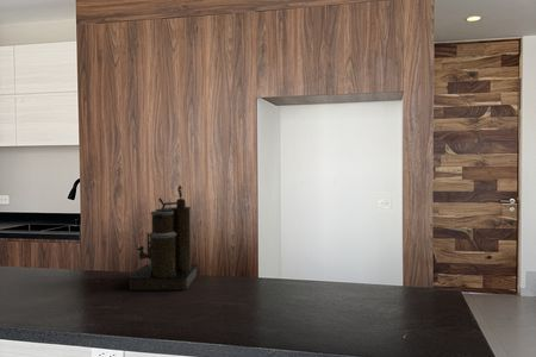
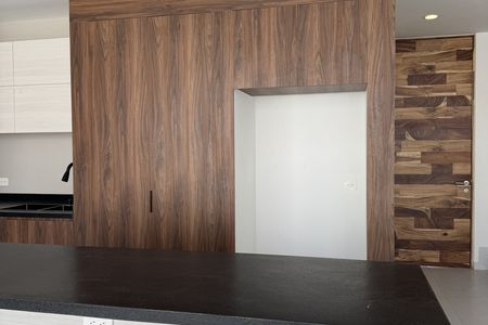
- coffee maker [127,183,199,292]
